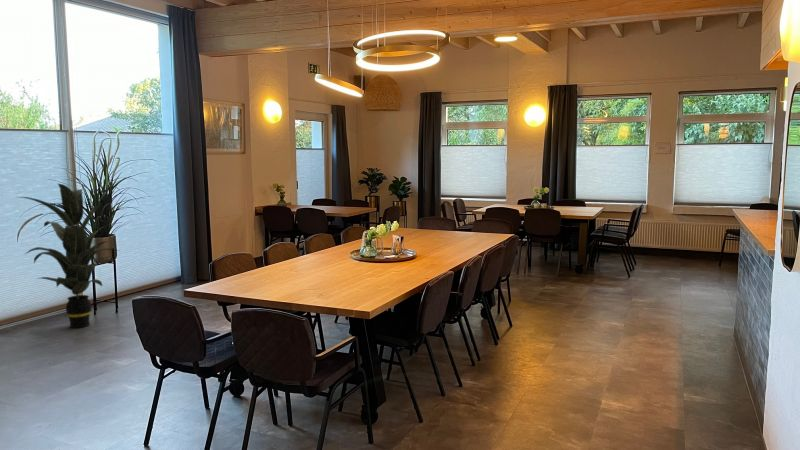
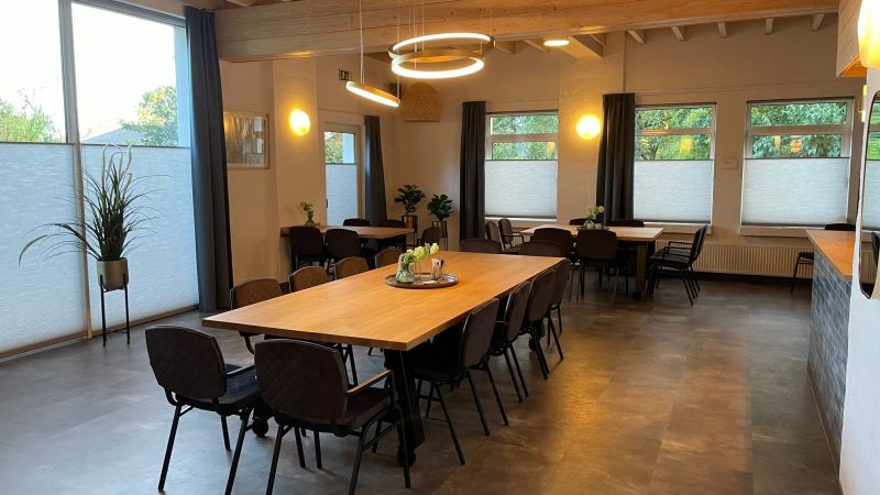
- indoor plant [15,182,120,329]
